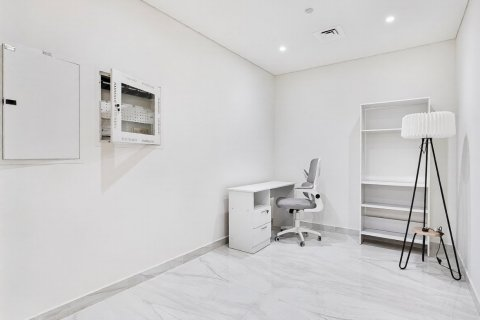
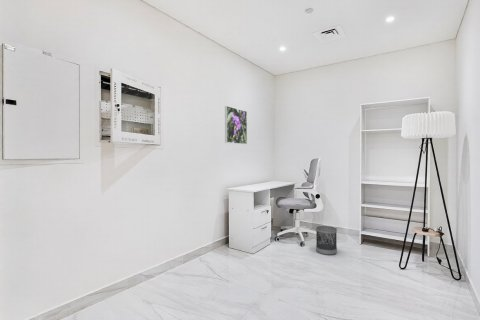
+ wastebasket [315,225,338,256]
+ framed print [224,105,248,145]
